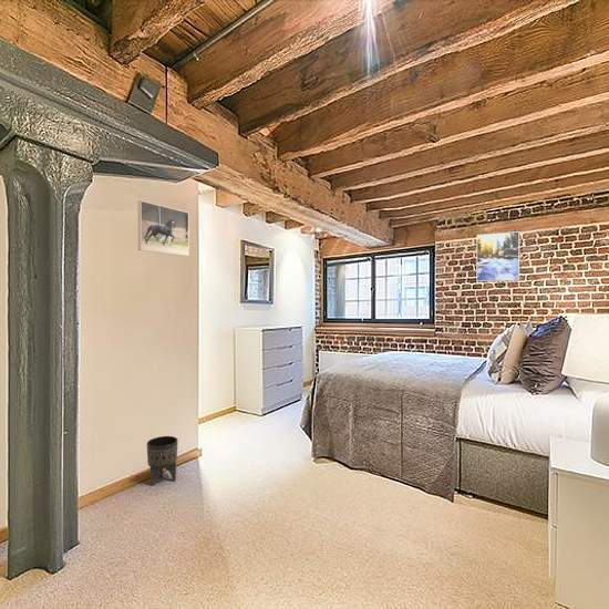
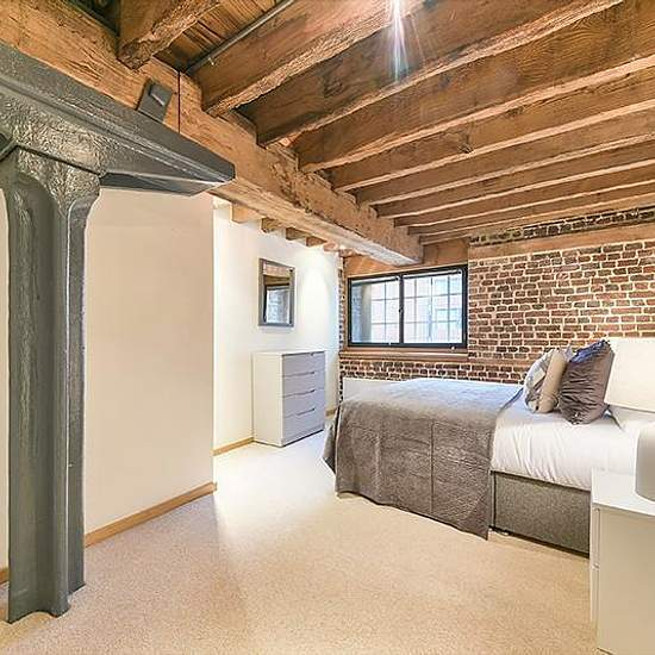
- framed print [137,199,190,257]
- planter [146,435,178,487]
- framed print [475,230,520,282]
